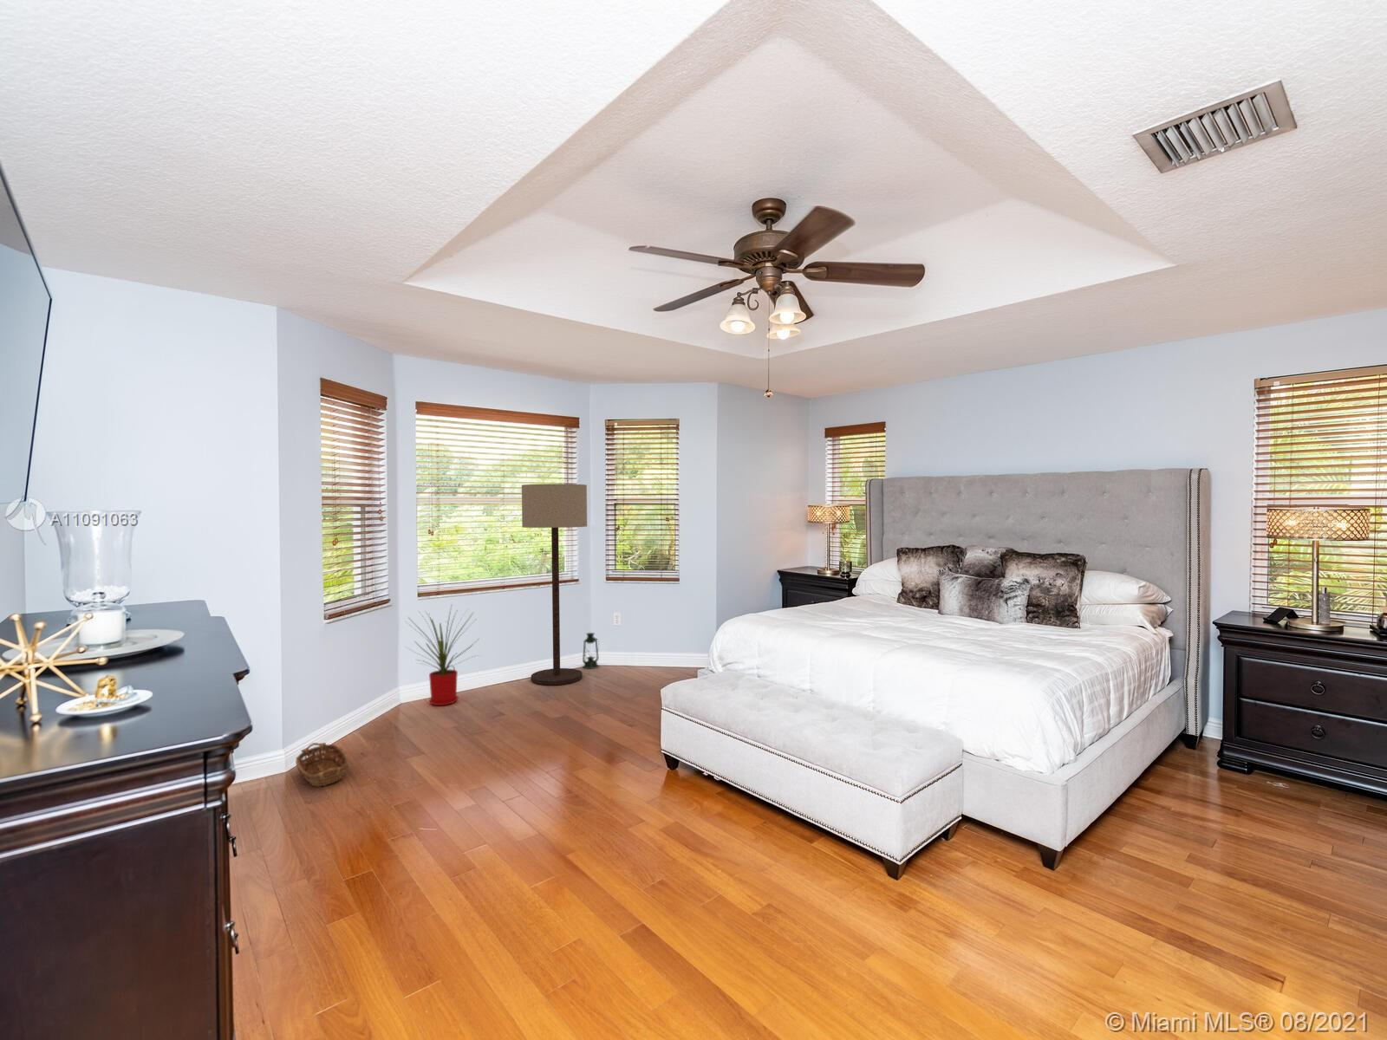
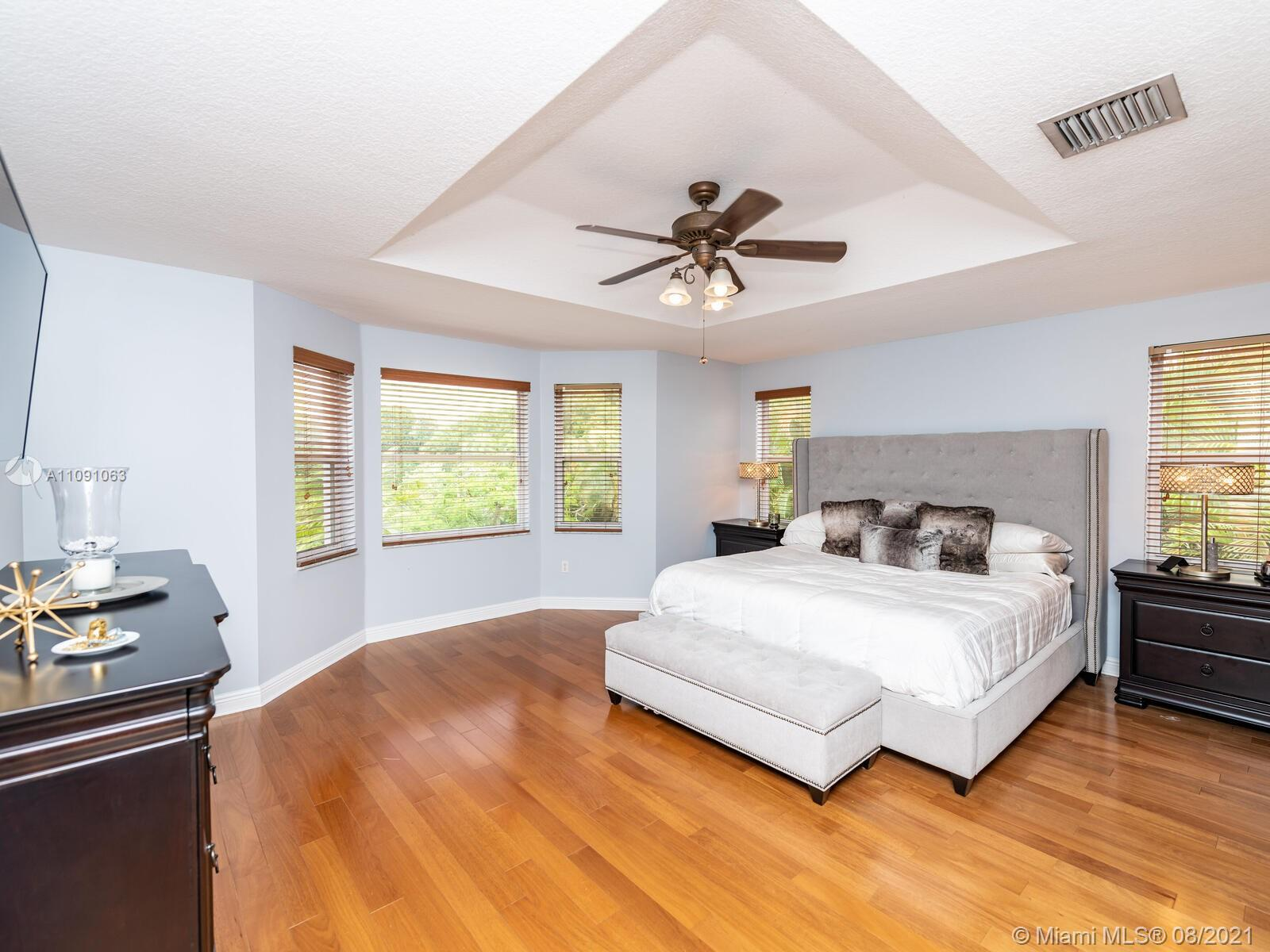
- floor lamp [521,483,588,686]
- lantern [582,631,600,670]
- basket [295,742,349,788]
- house plant [405,602,481,707]
